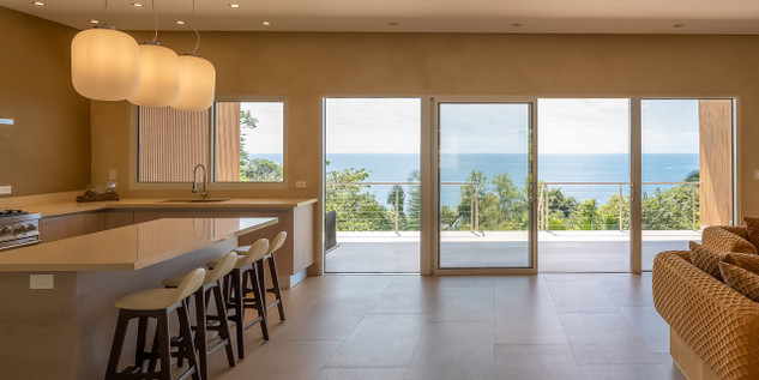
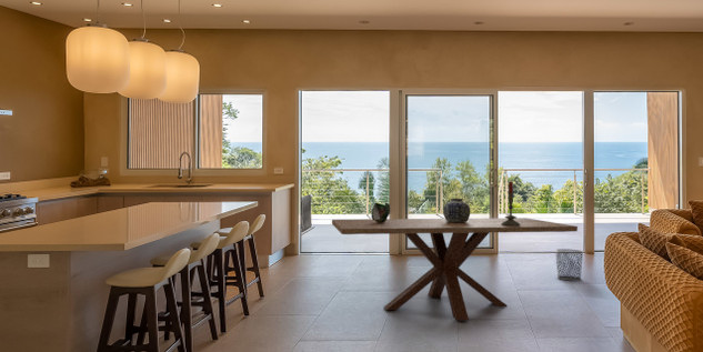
+ vase [442,198,471,222]
+ dining table [331,217,579,322]
+ waste bin [554,248,585,282]
+ candle [502,181,520,227]
+ decorative bowl [370,202,391,223]
